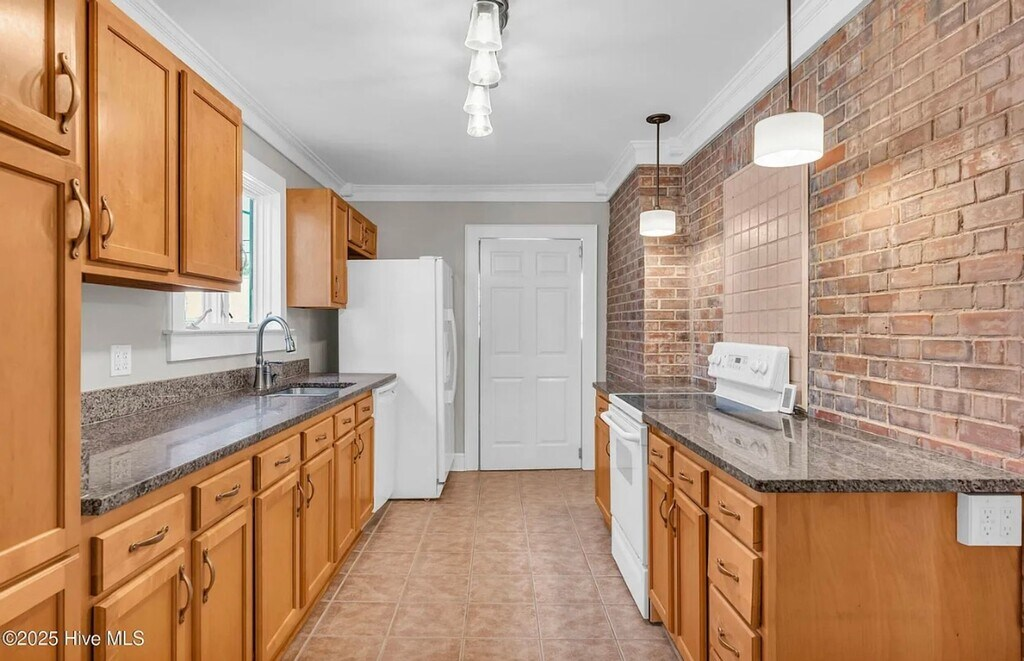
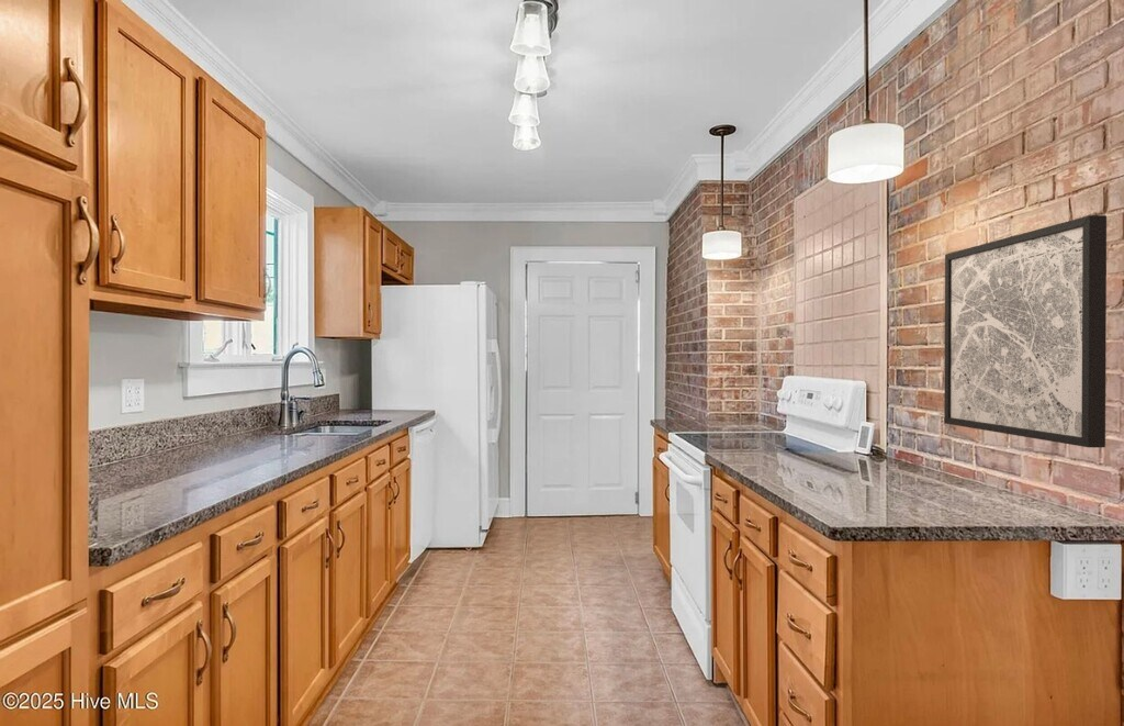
+ wall art [943,214,1108,448]
